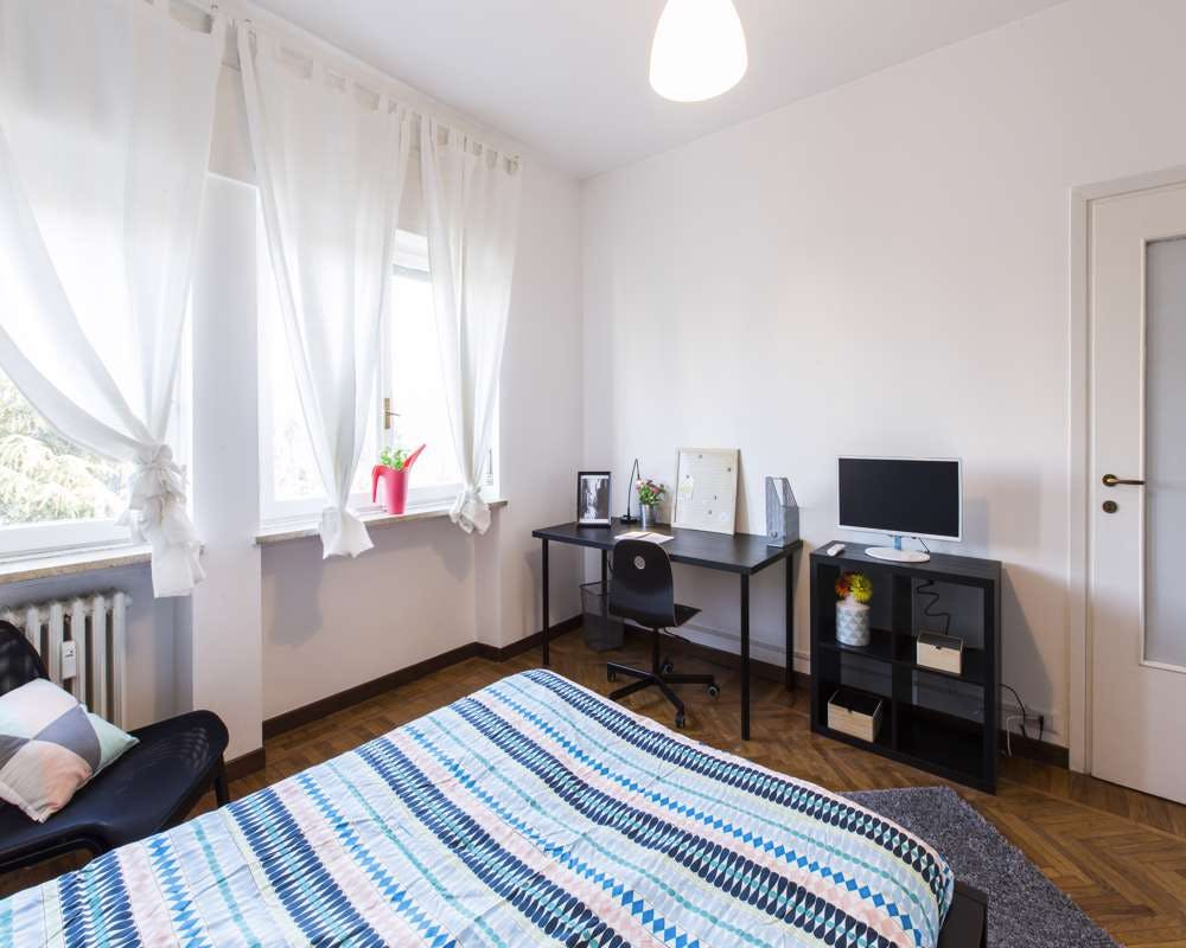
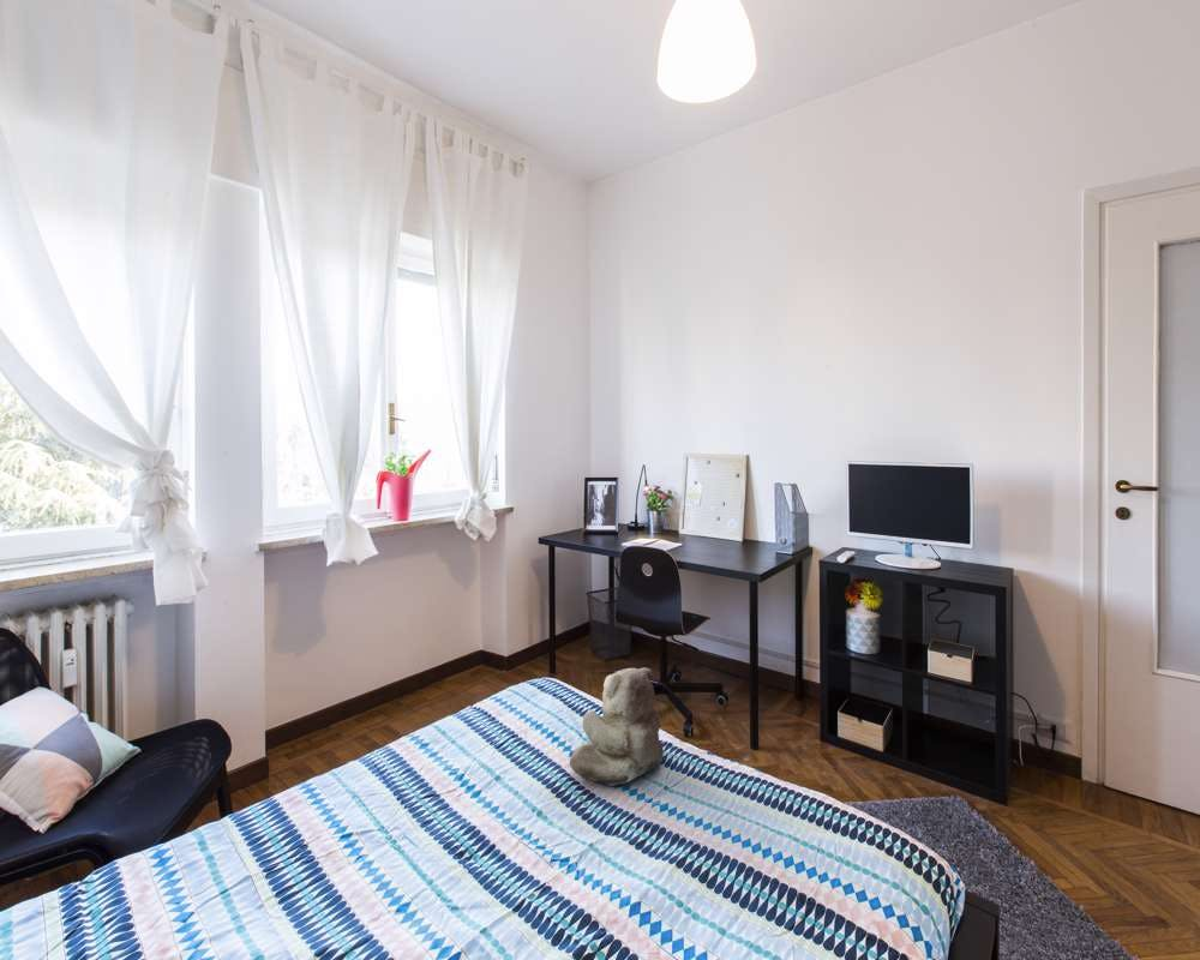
+ teddy bear [569,667,665,787]
